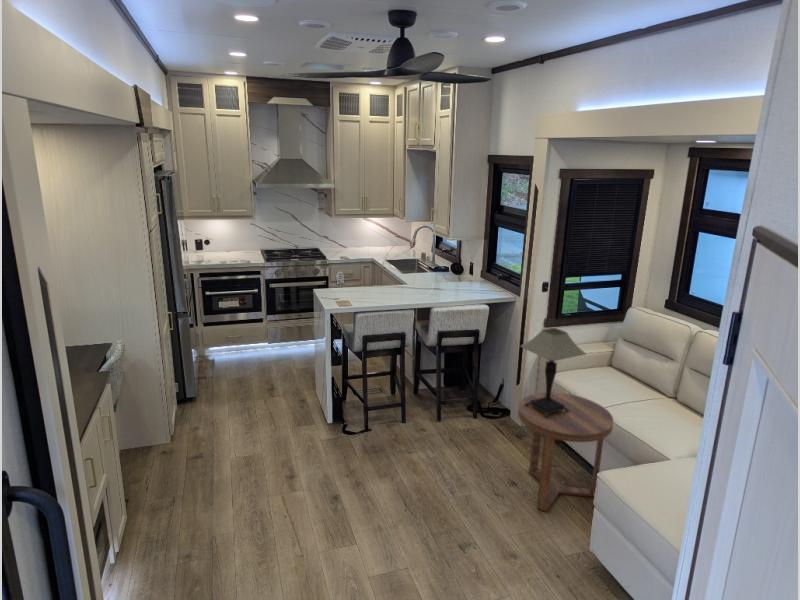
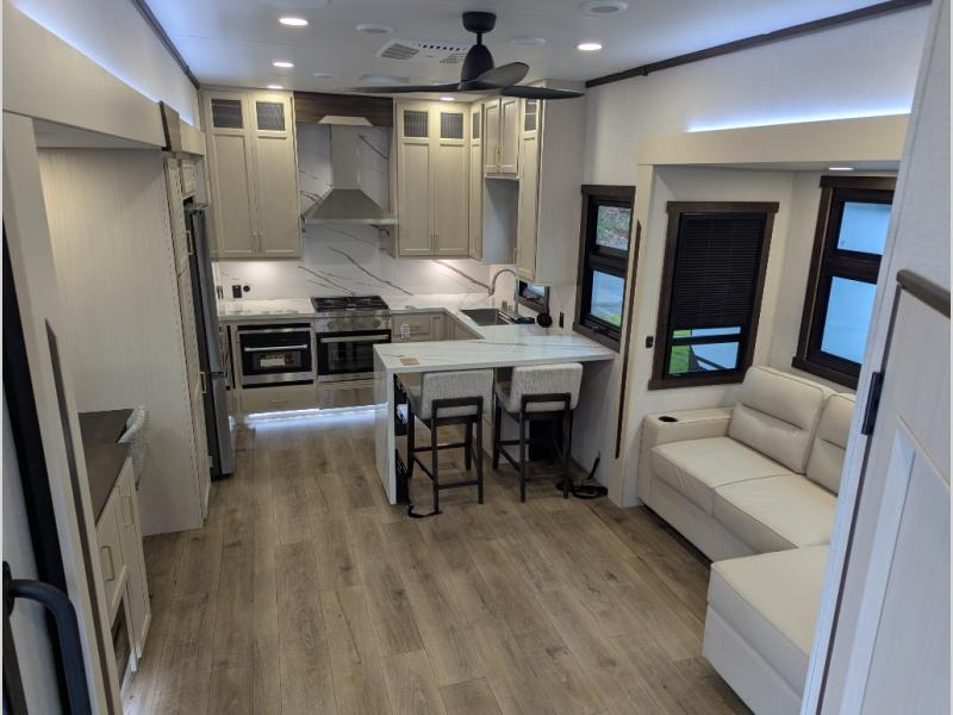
- table lamp [520,327,587,418]
- side table [517,392,614,513]
